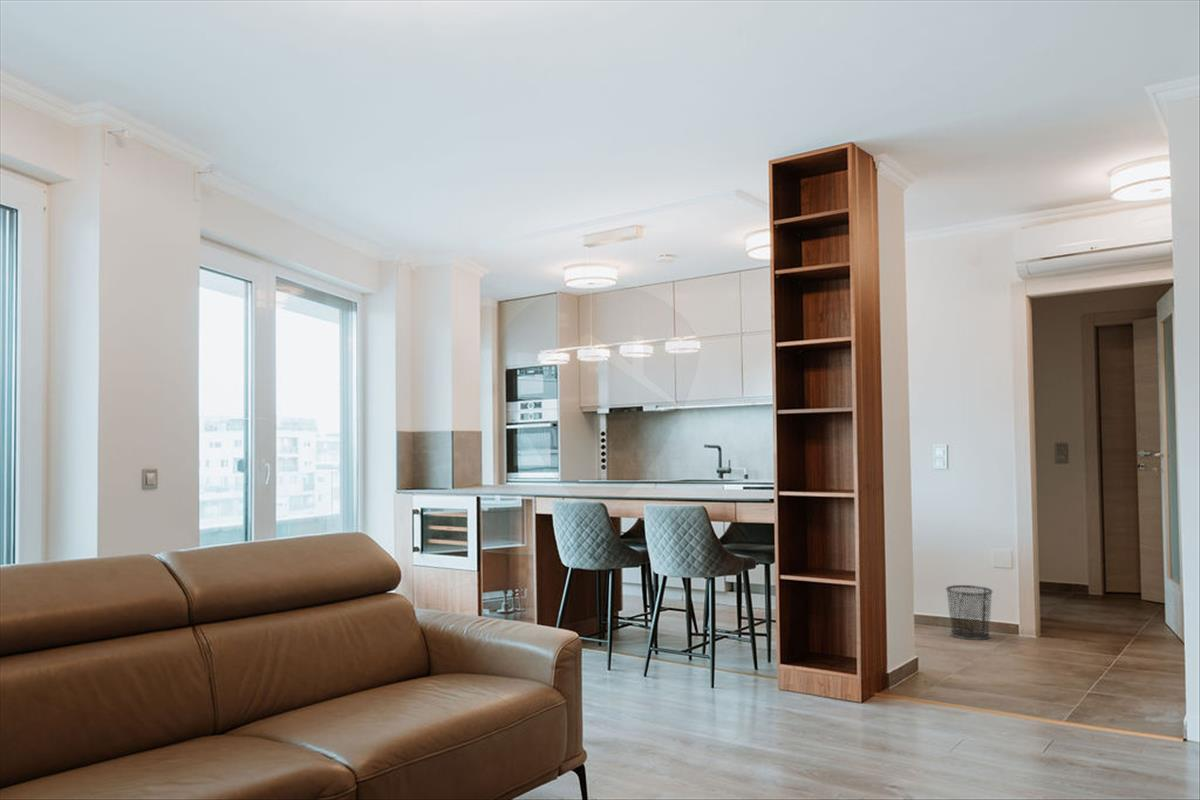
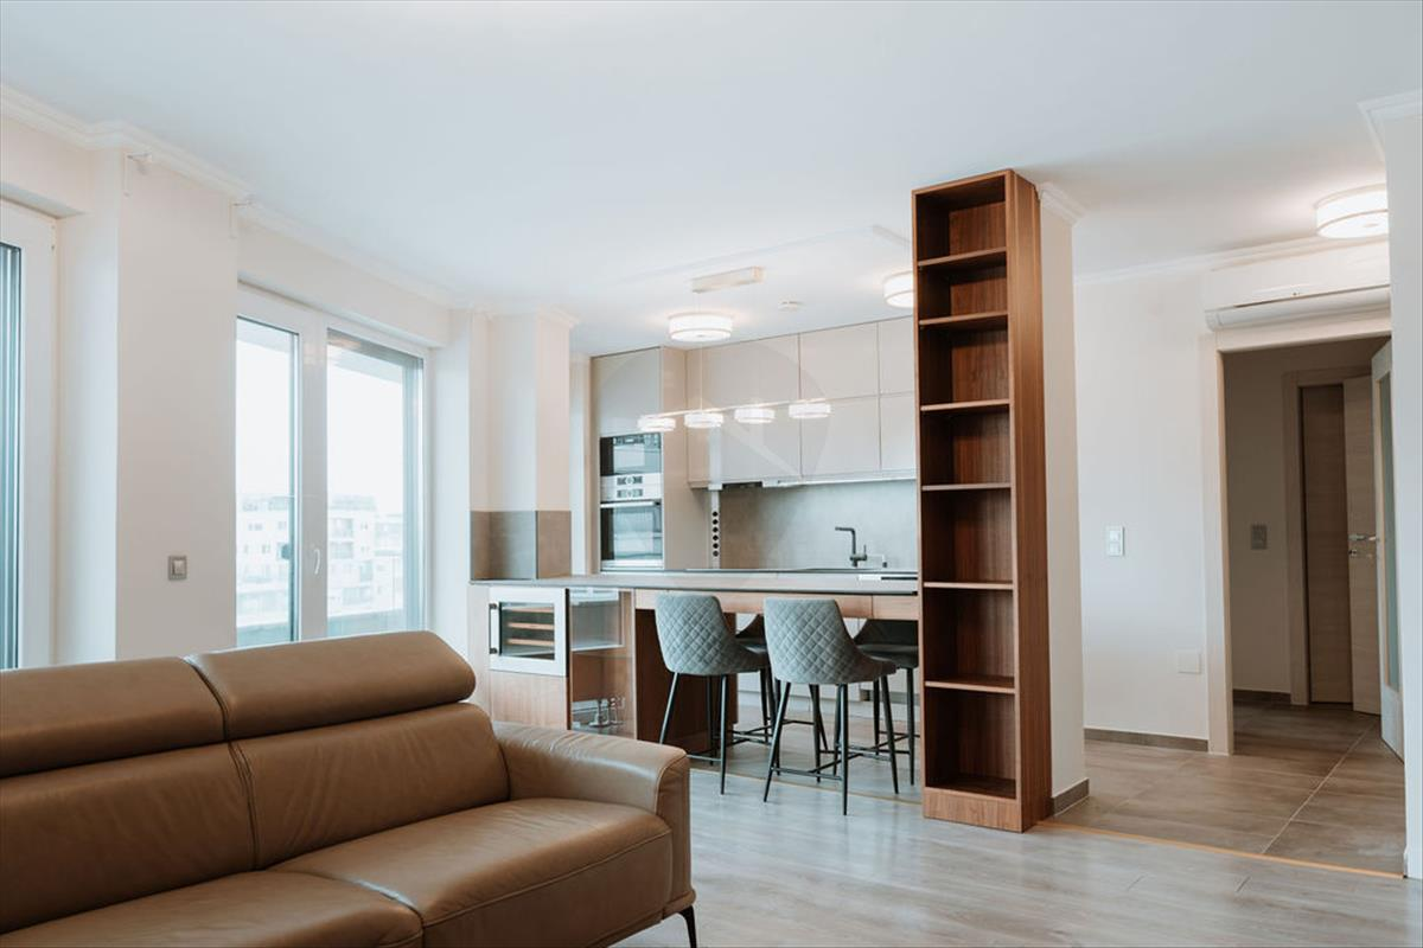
- waste bin [945,584,994,641]
